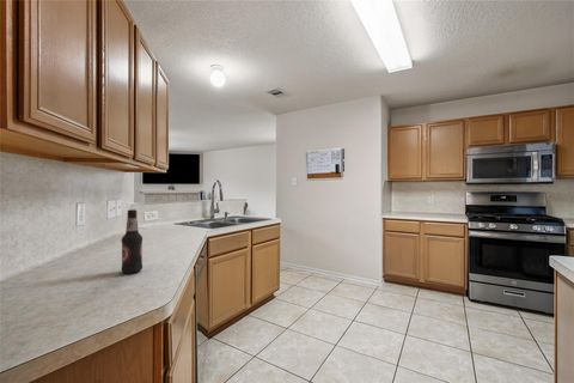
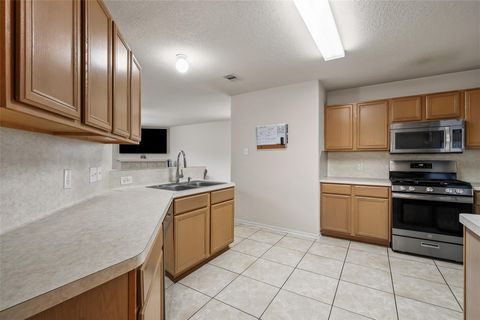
- bottle [121,208,144,275]
